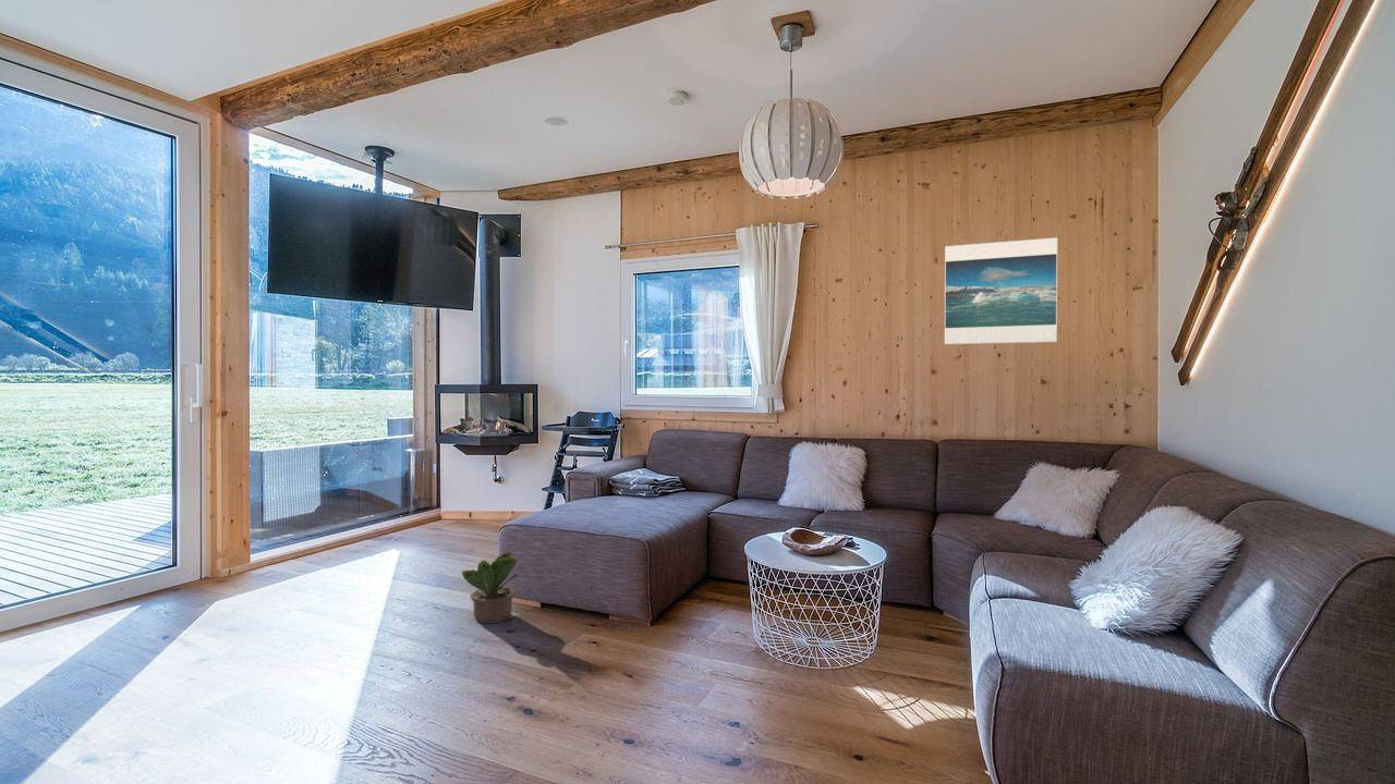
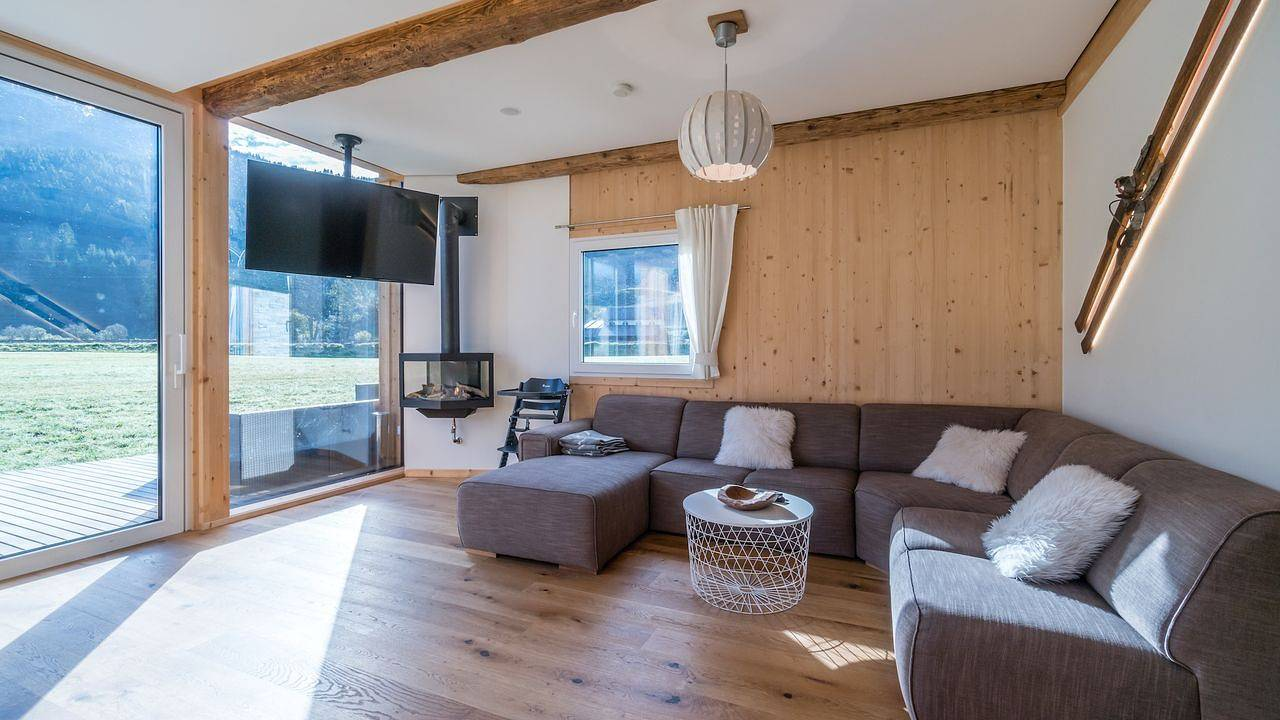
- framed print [944,236,1058,345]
- potted plant [461,551,520,625]
